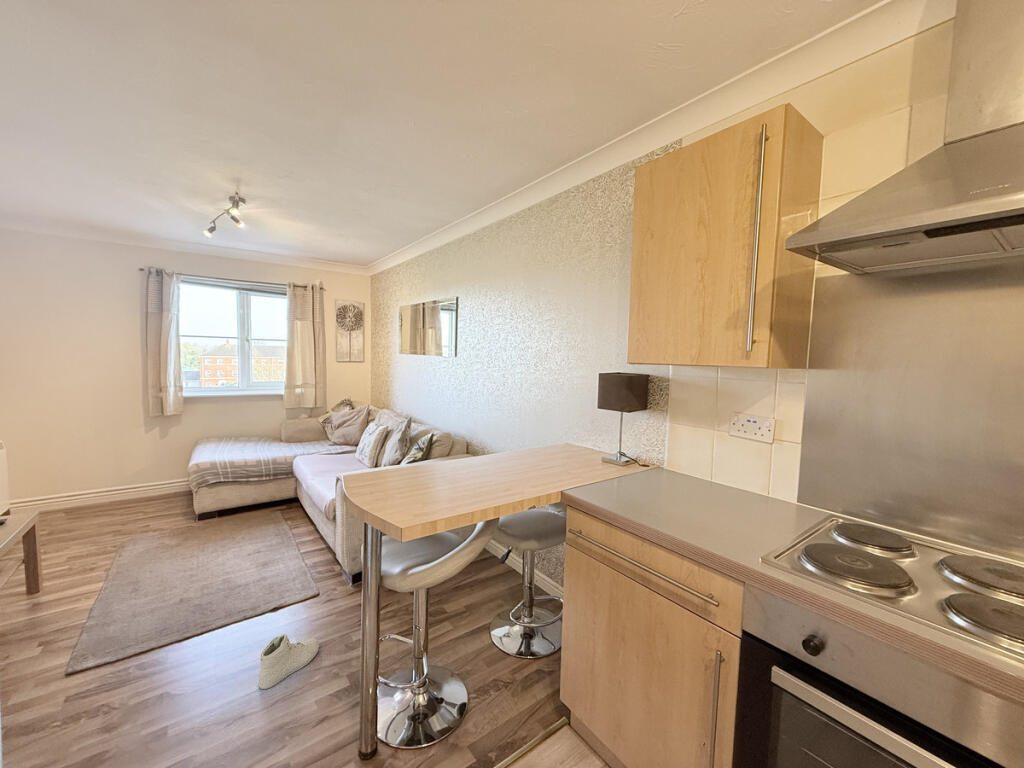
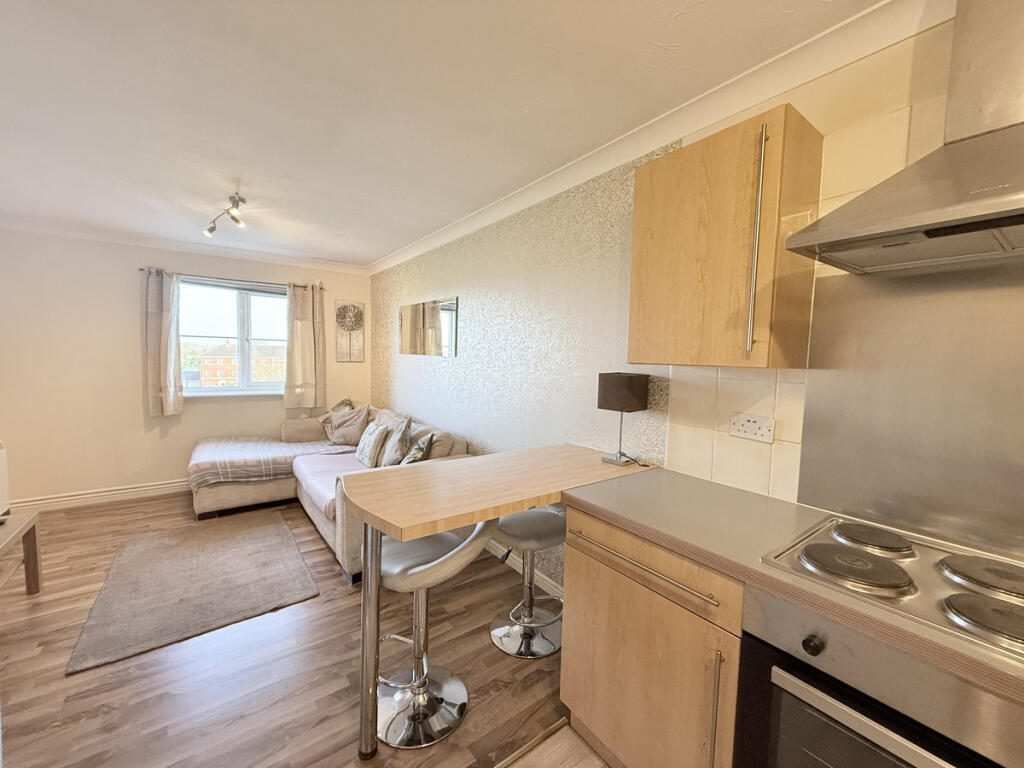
- sneaker [257,633,320,690]
